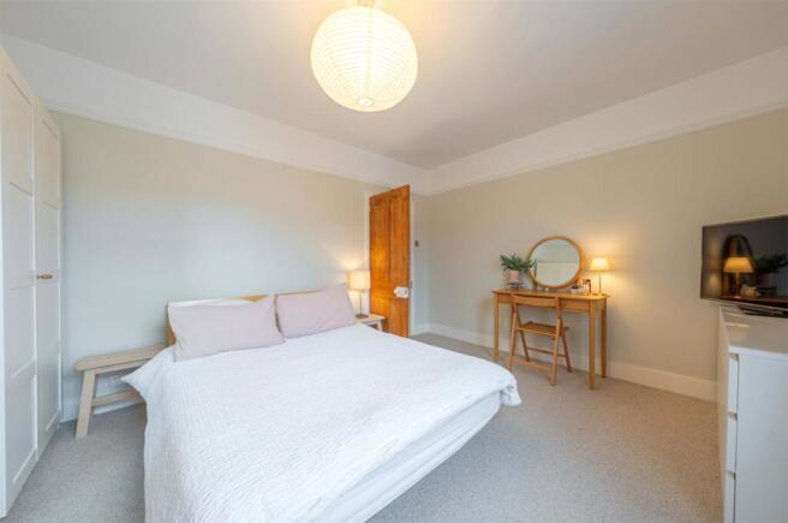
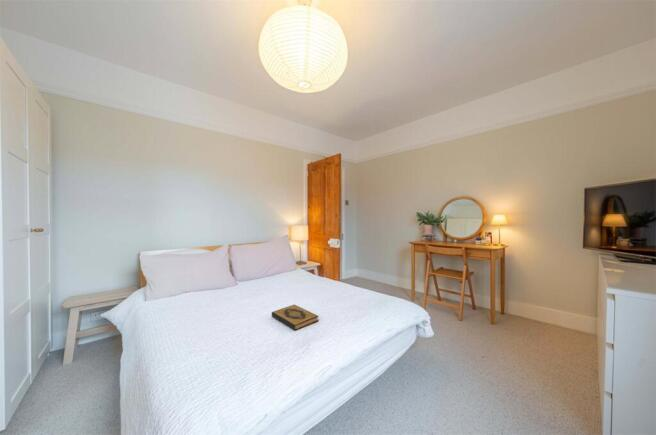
+ hardback book [271,304,319,331]
